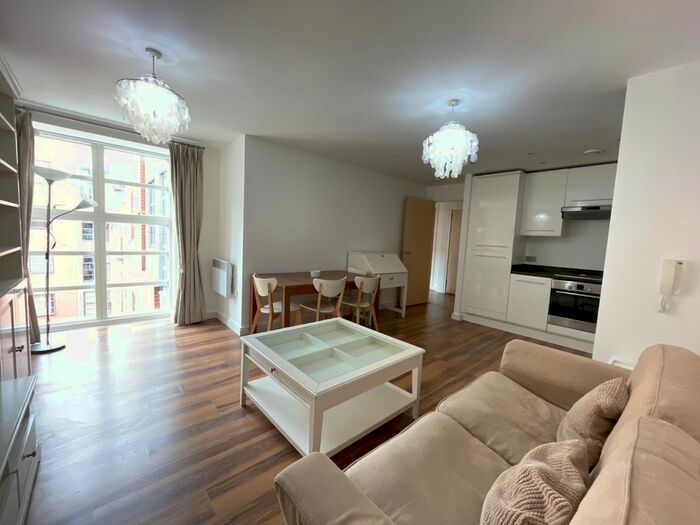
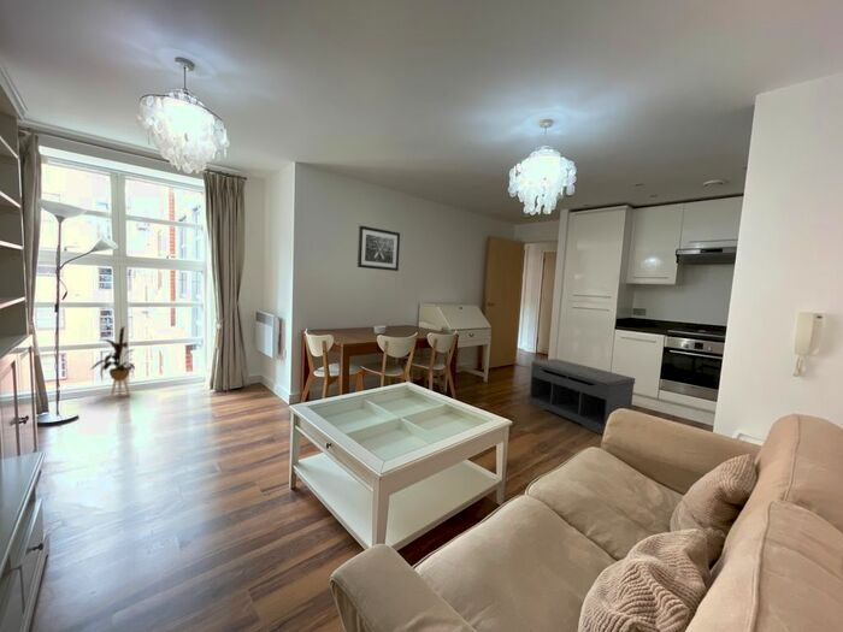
+ wall art [356,224,401,272]
+ bench [527,358,636,436]
+ house plant [88,325,136,400]
